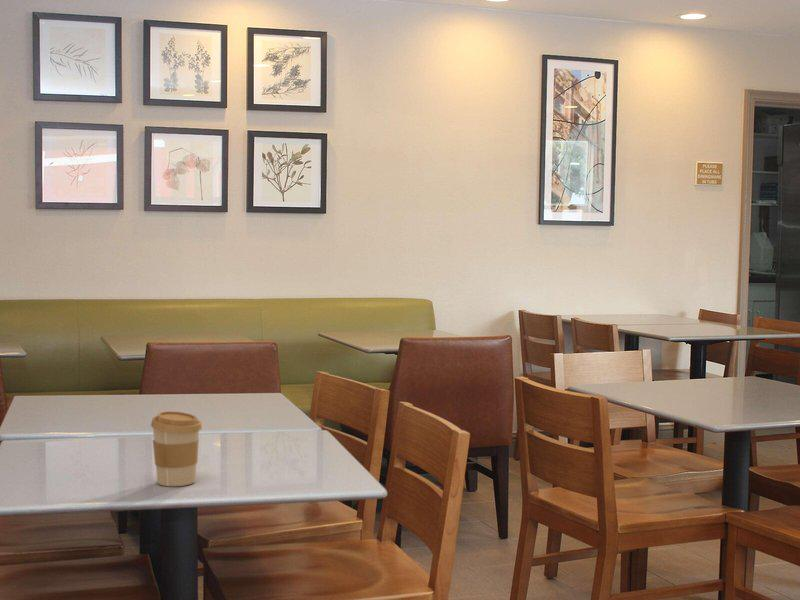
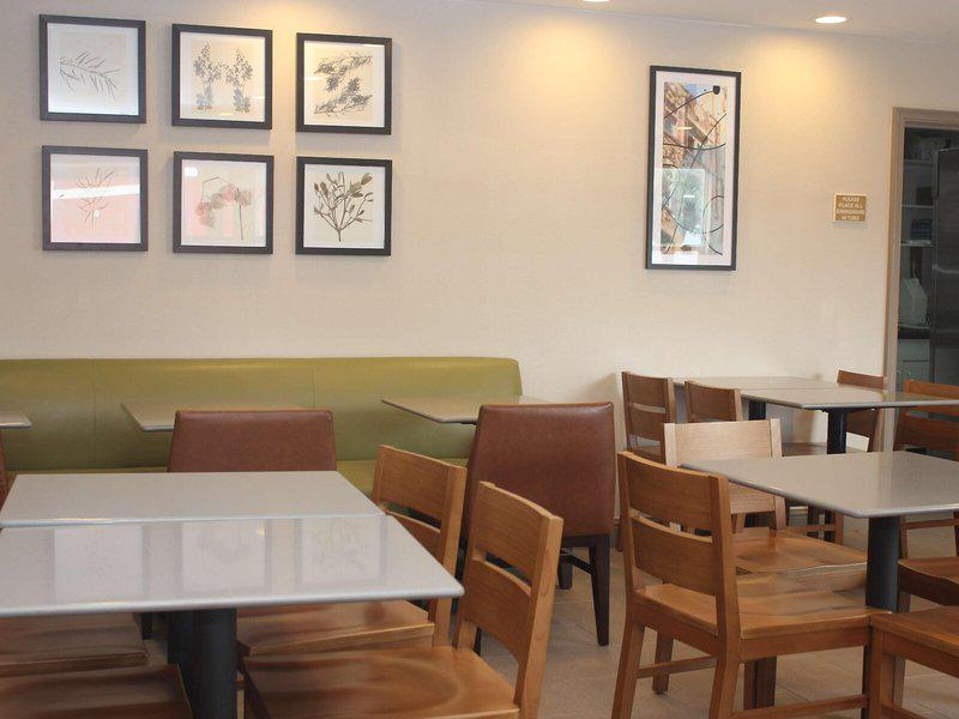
- coffee cup [150,410,203,487]
